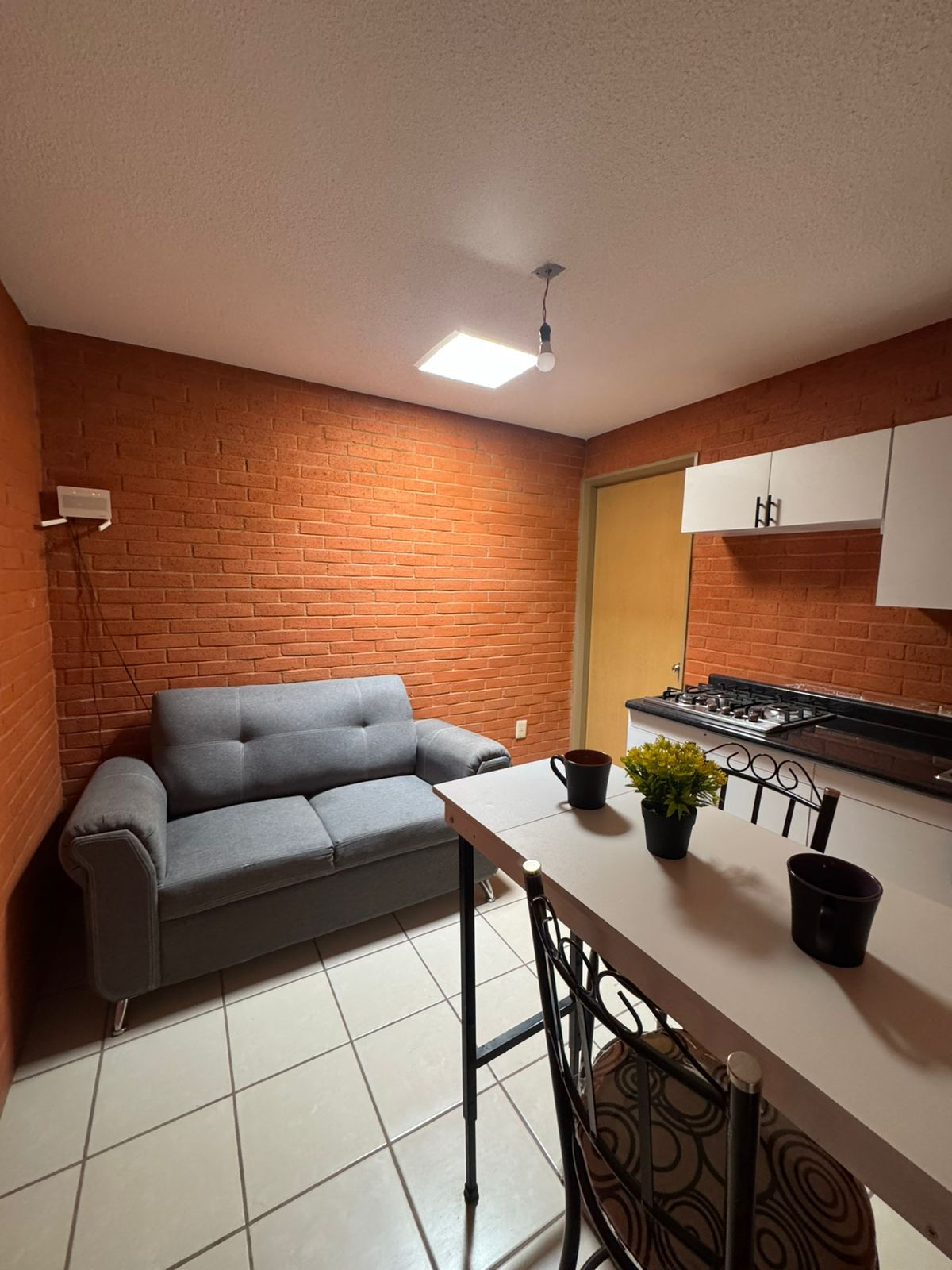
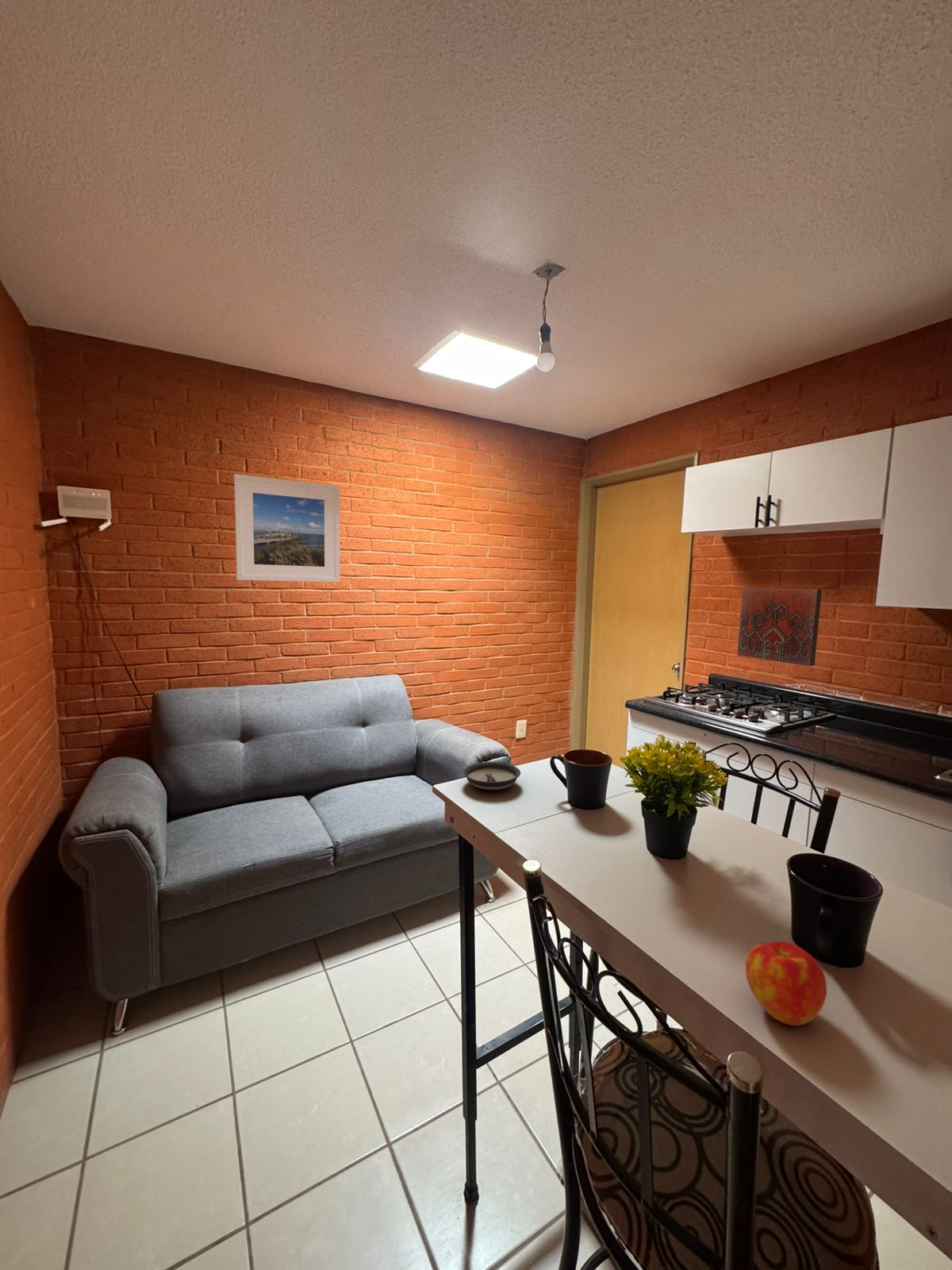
+ saucer [463,761,521,791]
+ apple [745,941,827,1026]
+ decorative tile [736,587,823,667]
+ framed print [233,473,340,583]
